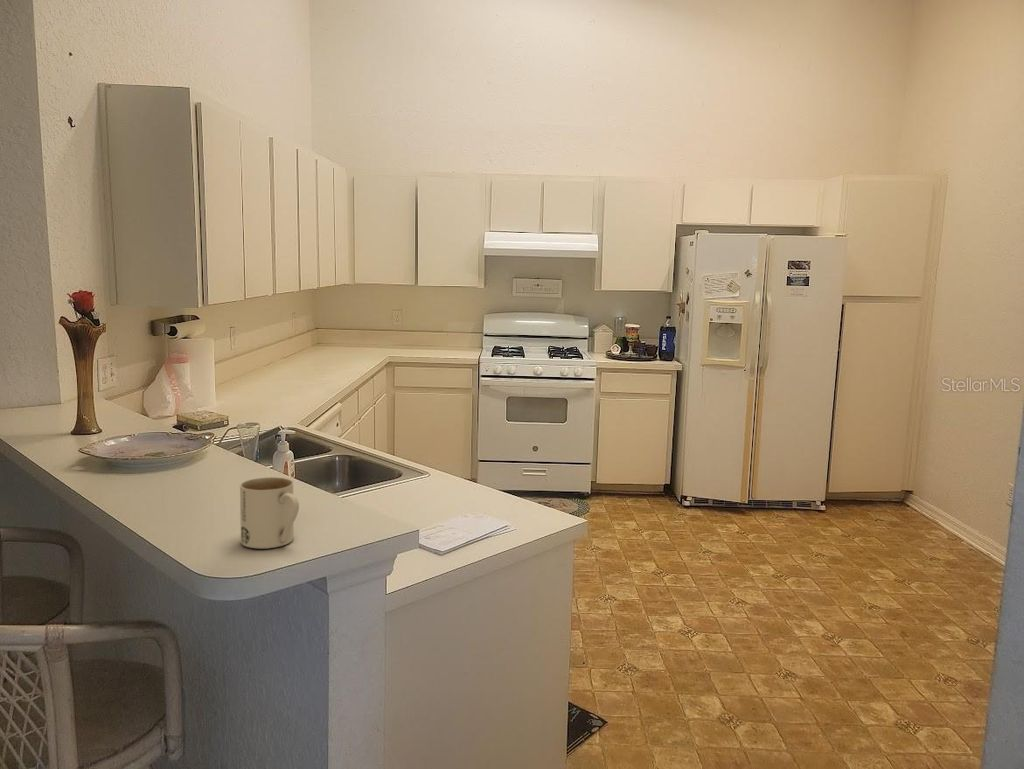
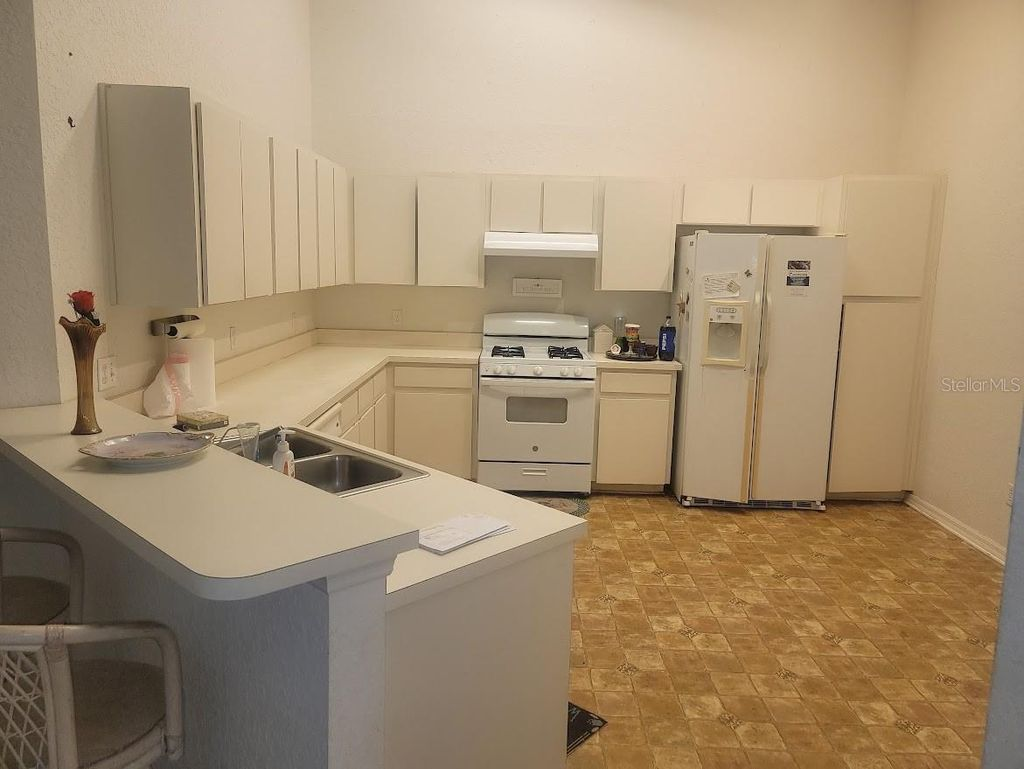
- mug [239,476,300,549]
